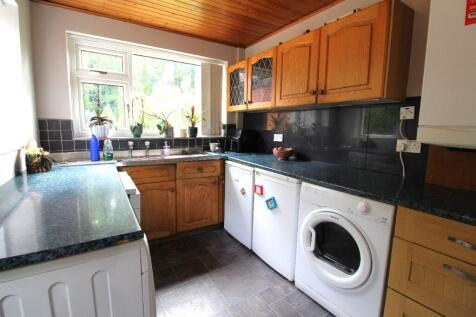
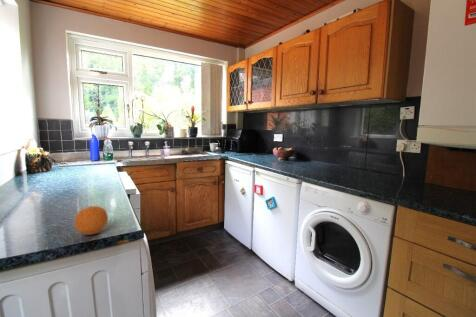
+ fruit [74,205,109,236]
